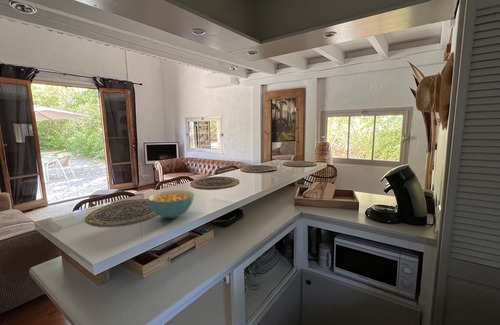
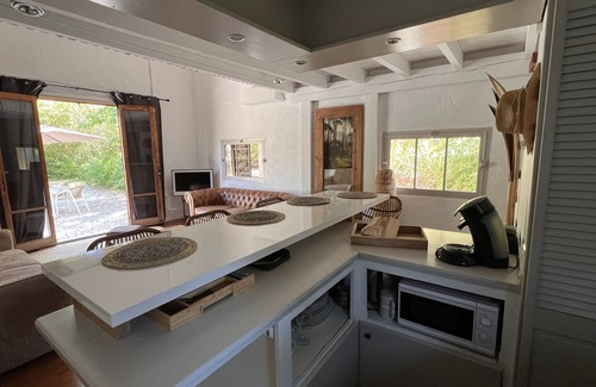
- cereal bowl [147,189,195,219]
